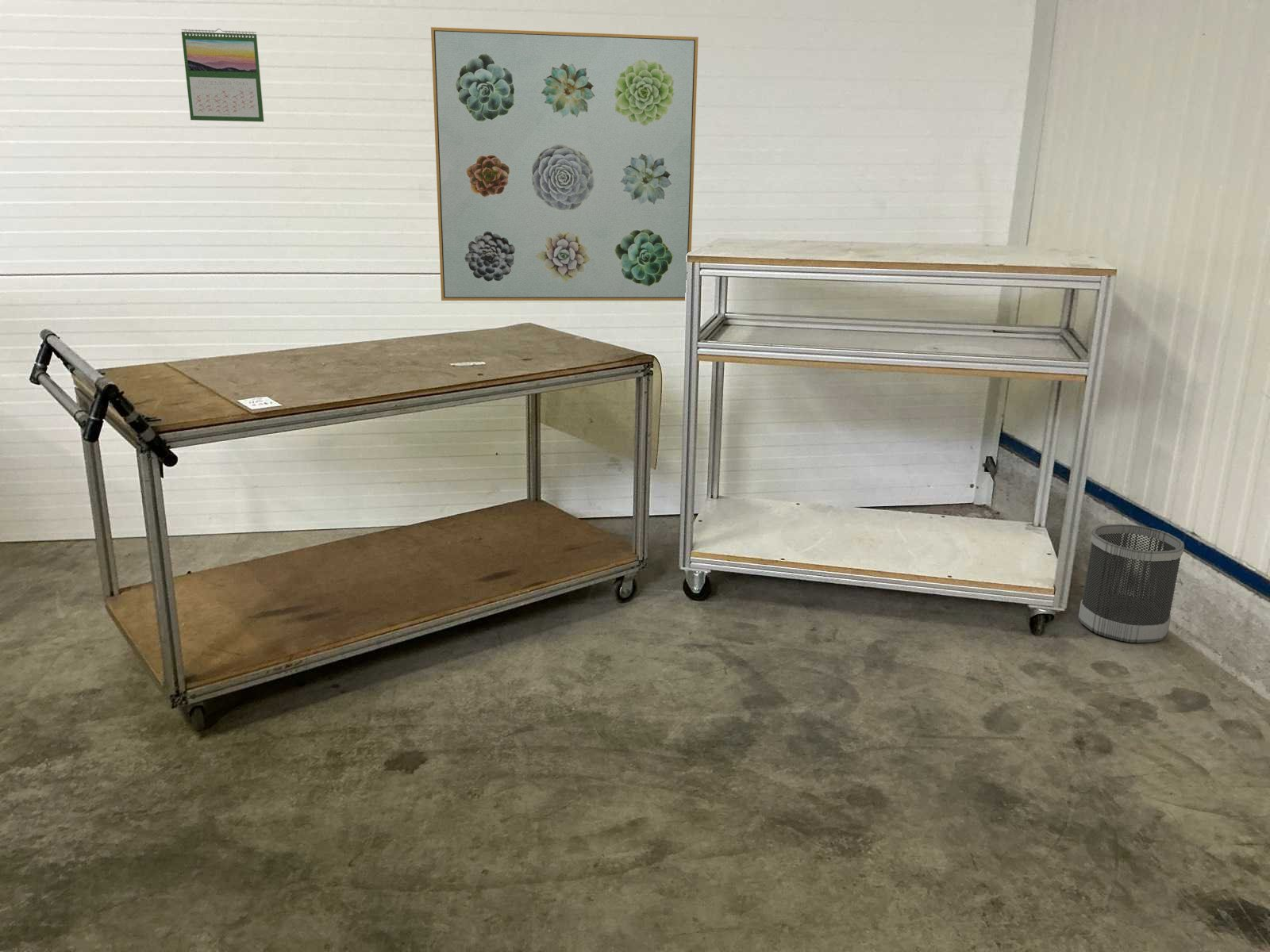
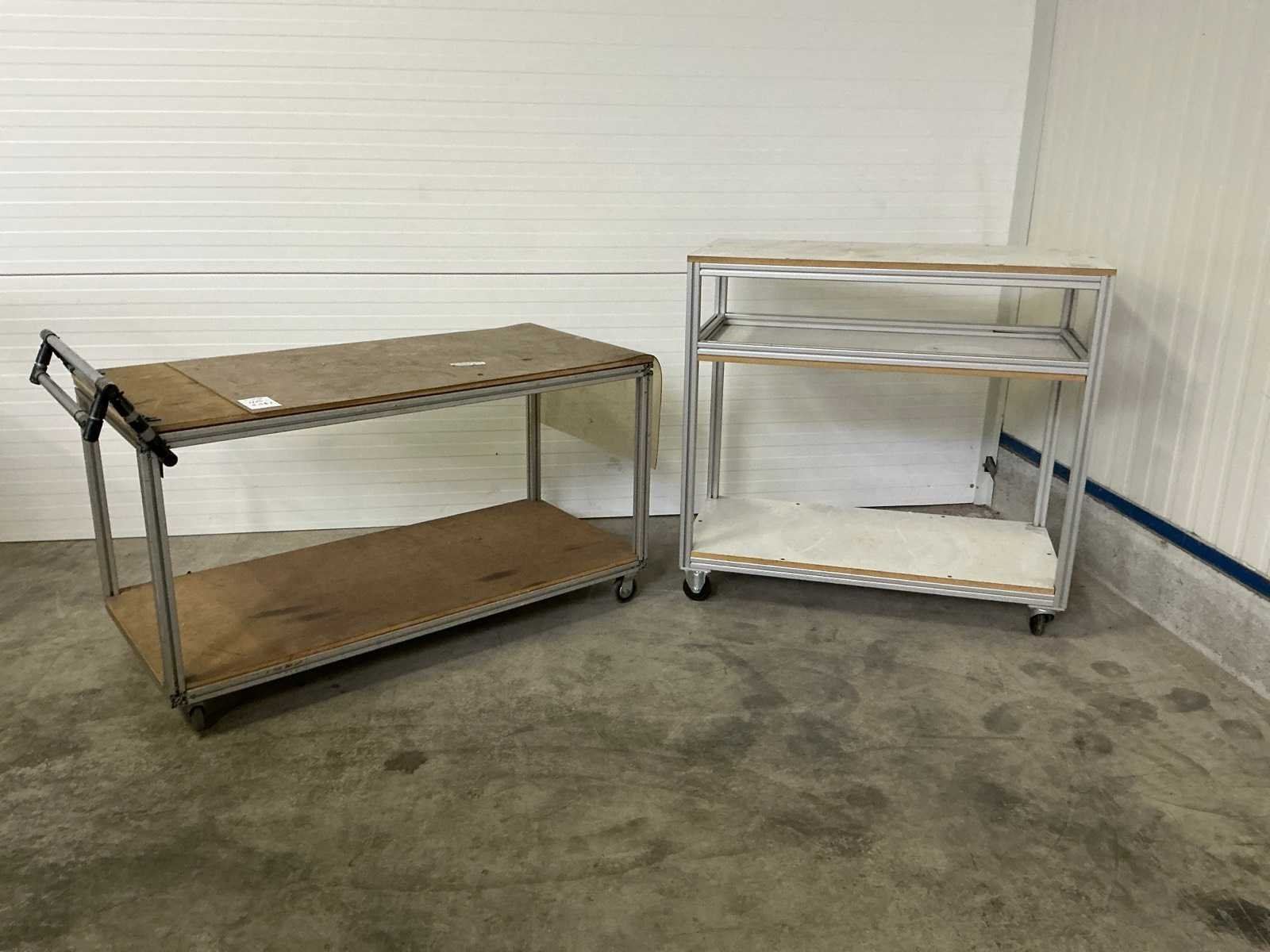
- wall art [430,26,699,301]
- calendar [181,28,264,123]
- wastebasket [1078,523,1185,643]
